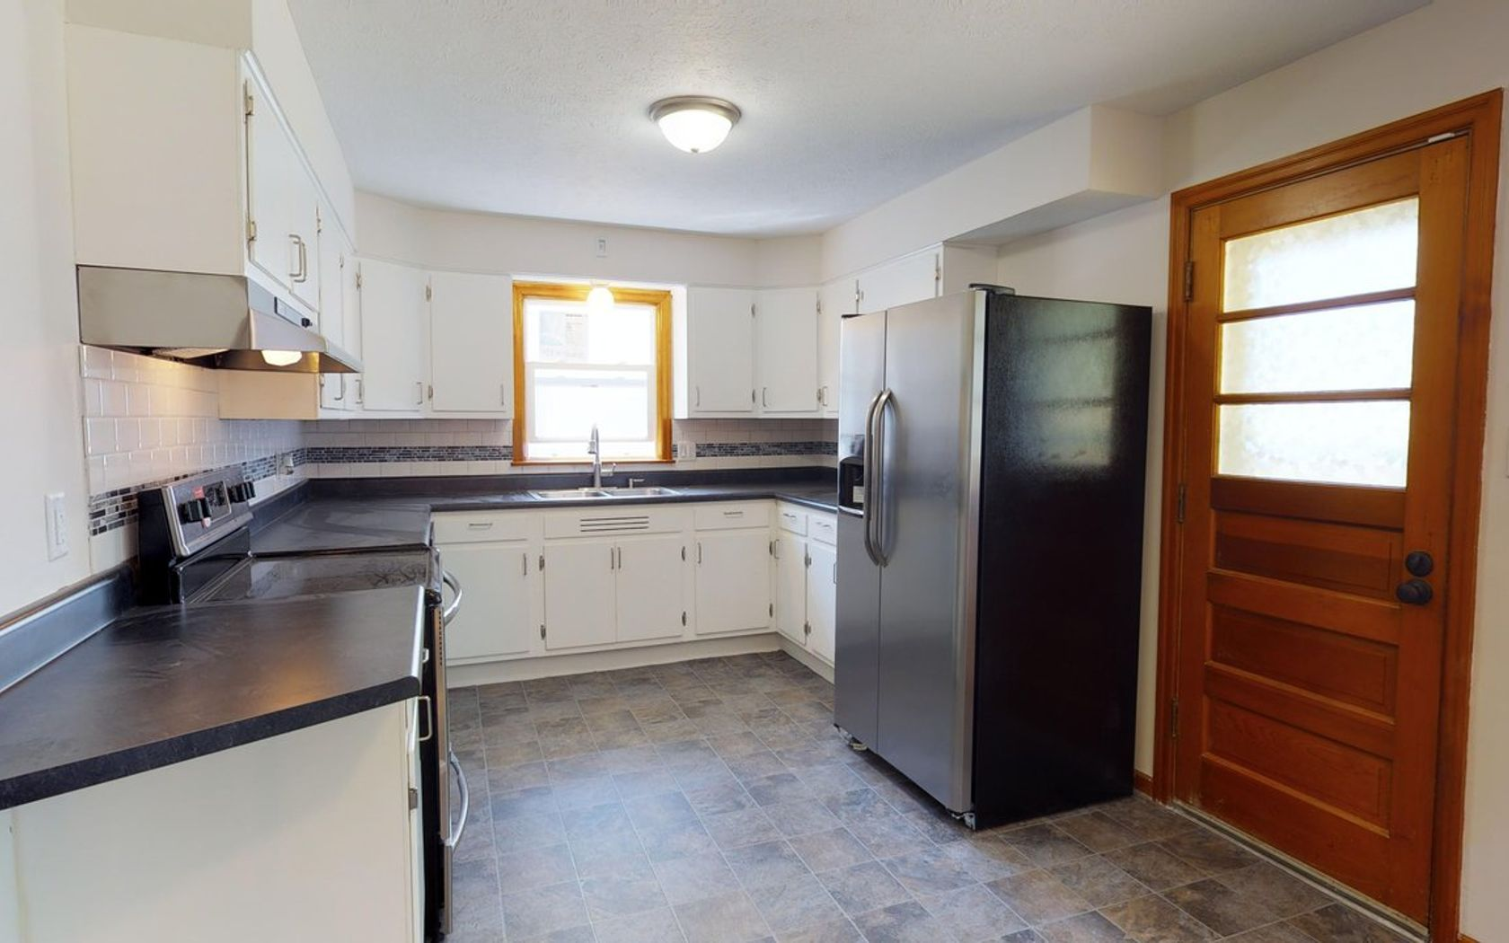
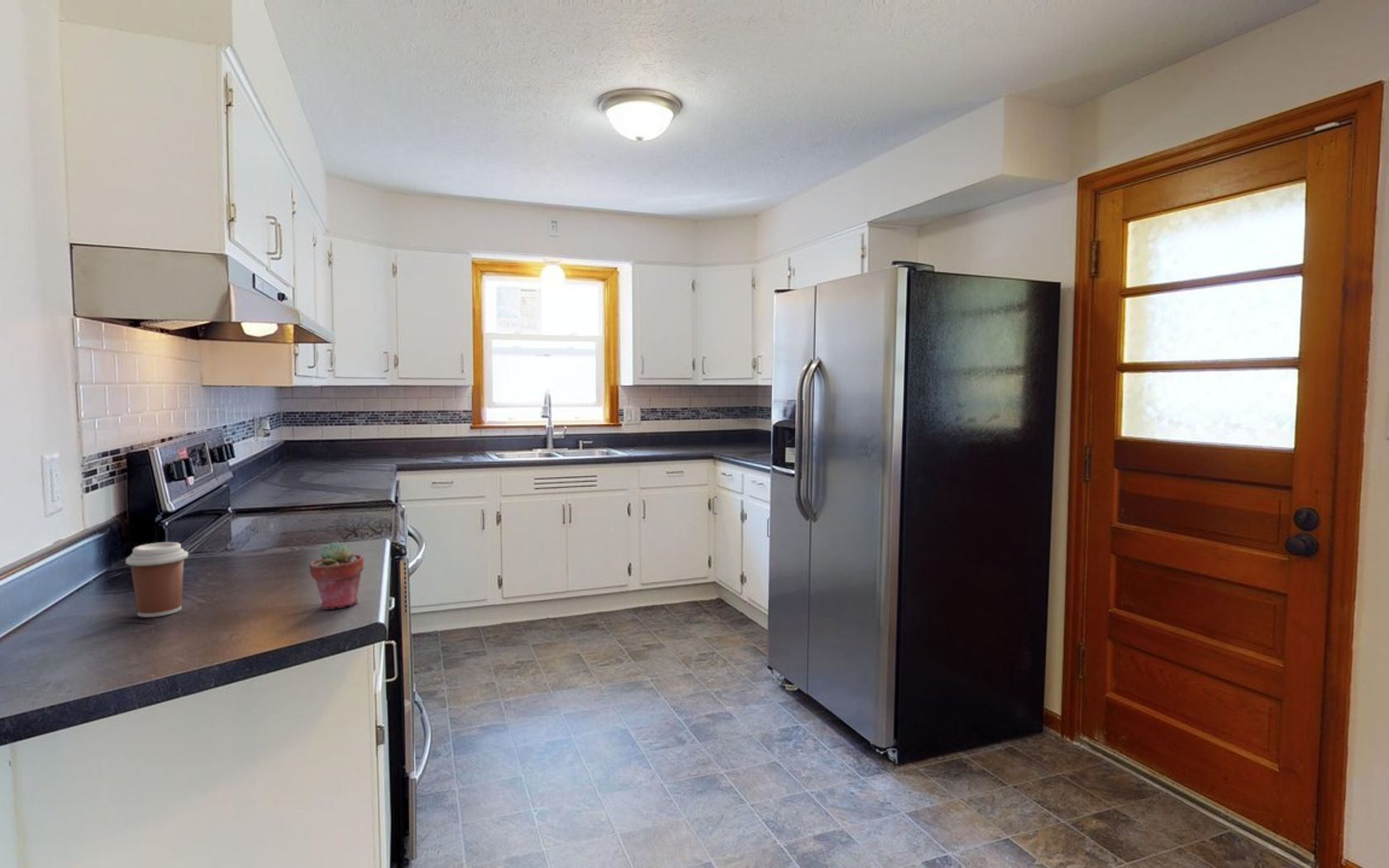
+ coffee cup [125,541,189,618]
+ potted succulent [308,541,365,610]
